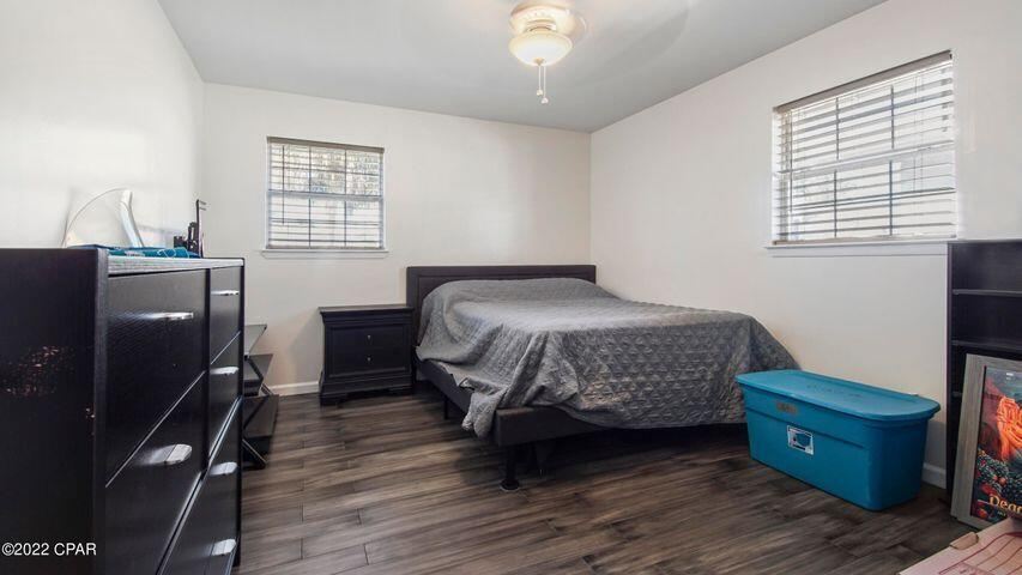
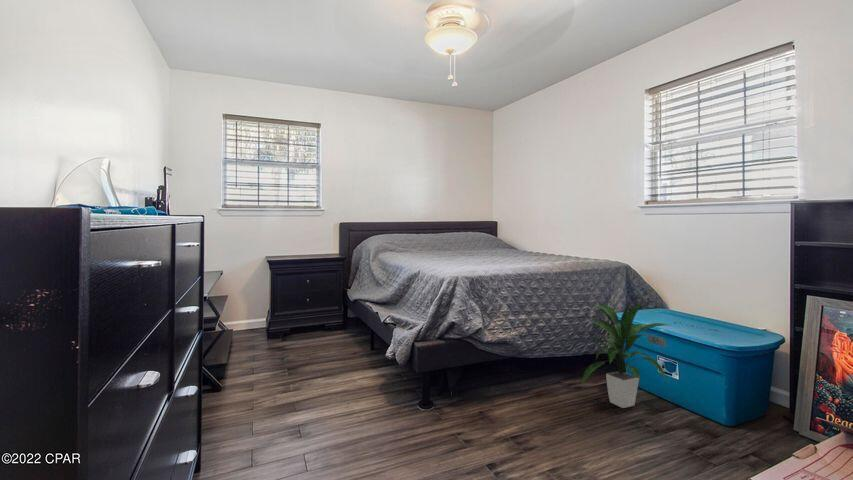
+ indoor plant [580,299,671,409]
